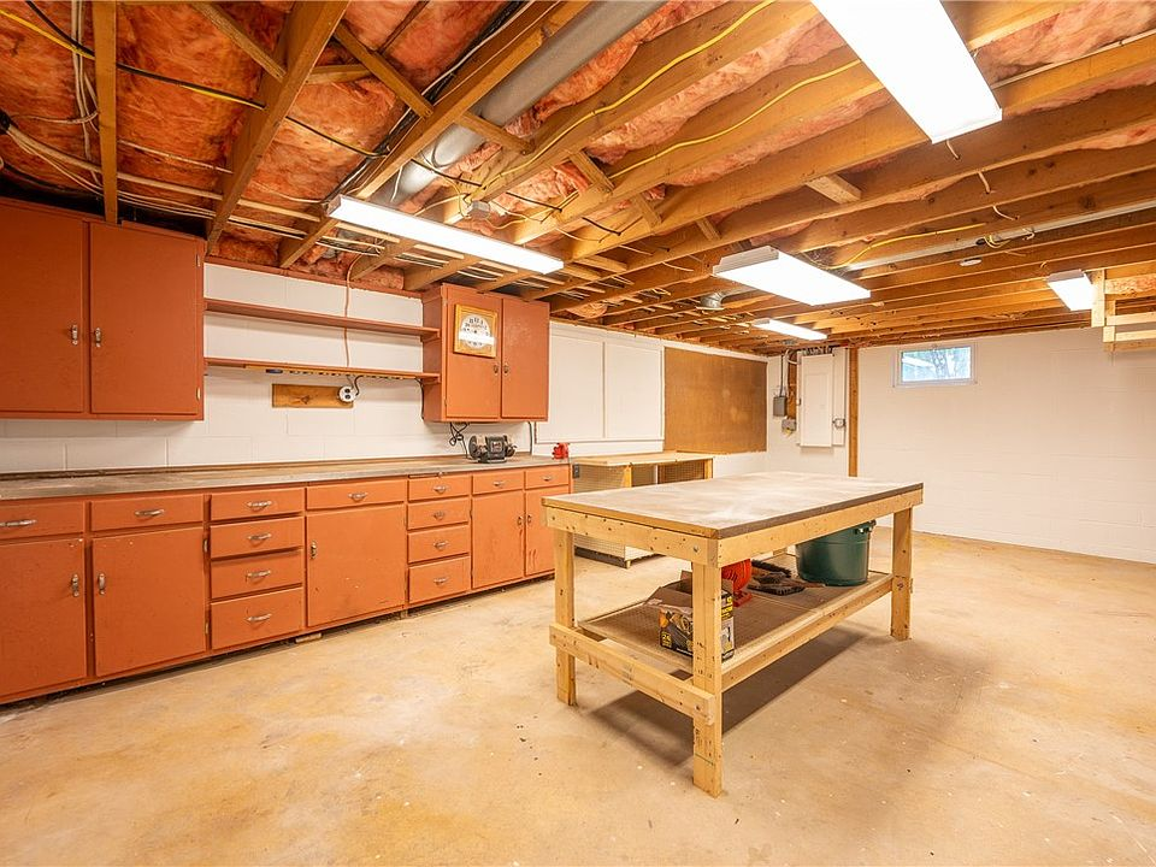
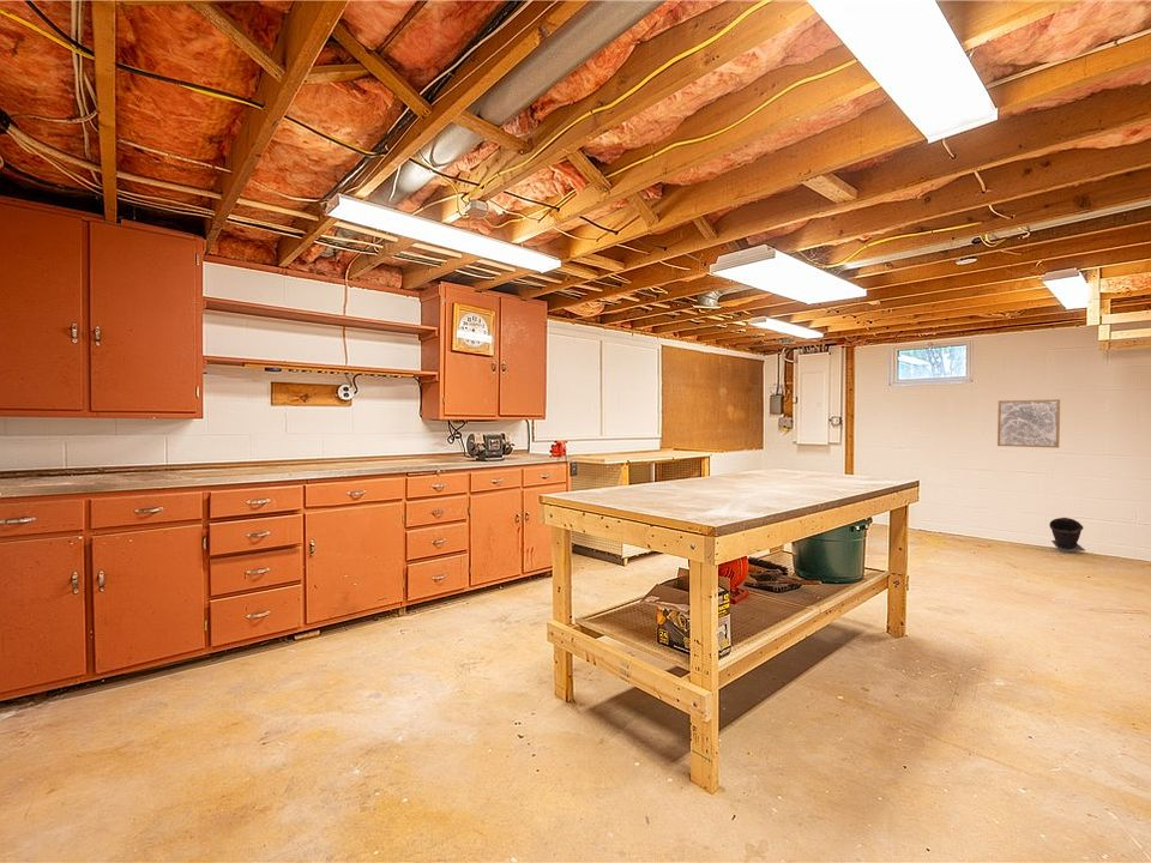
+ bucket [1048,517,1086,554]
+ wall art [996,398,1061,449]
